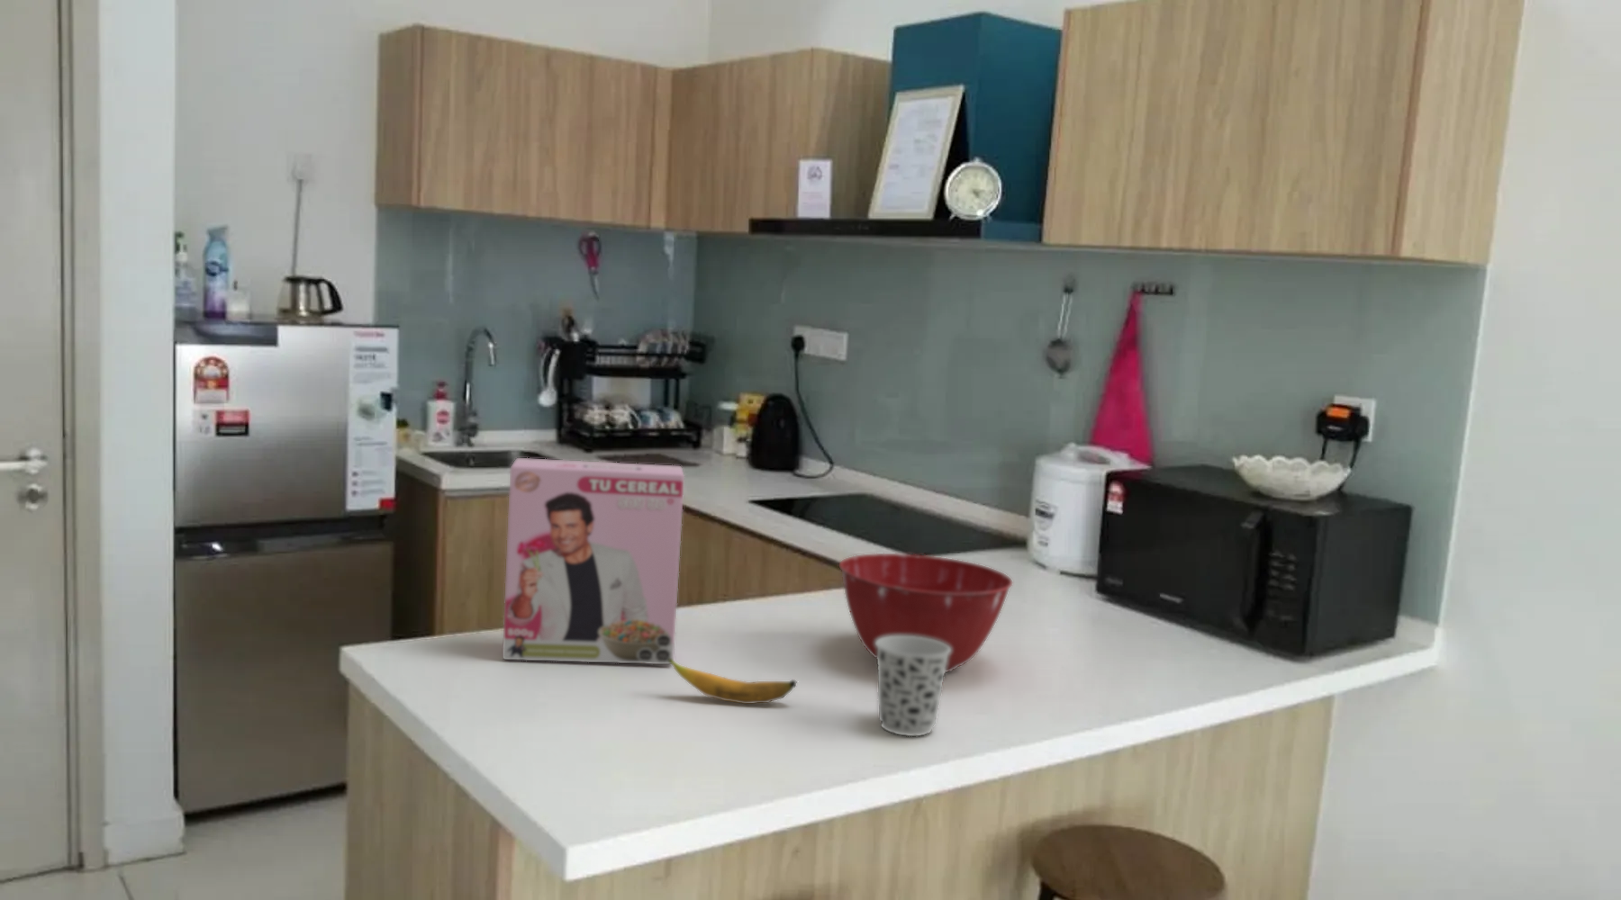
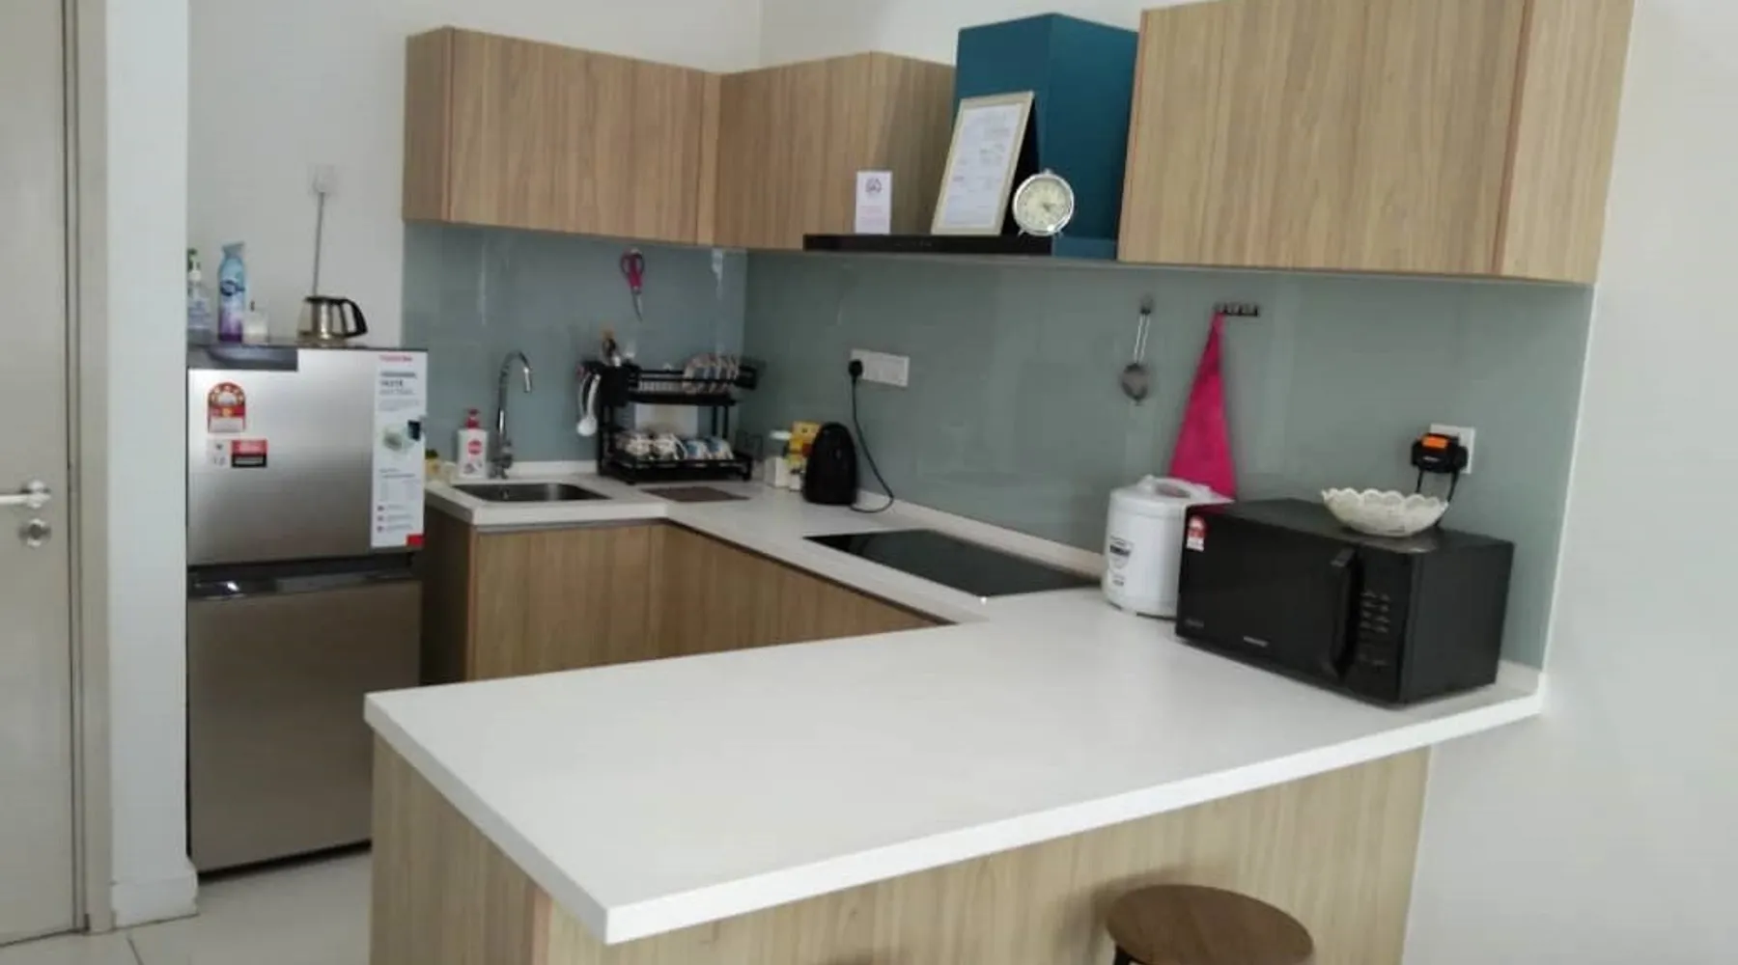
- cereal box [501,457,685,665]
- mixing bowl [838,553,1013,673]
- cup [875,635,951,737]
- banana [669,658,797,705]
